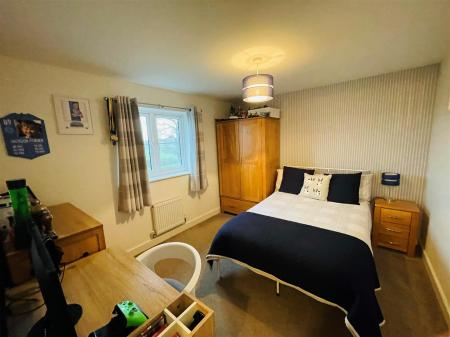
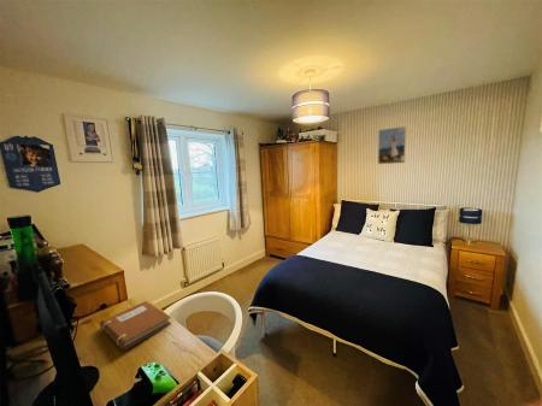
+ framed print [377,125,407,165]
+ notebook [99,300,172,351]
